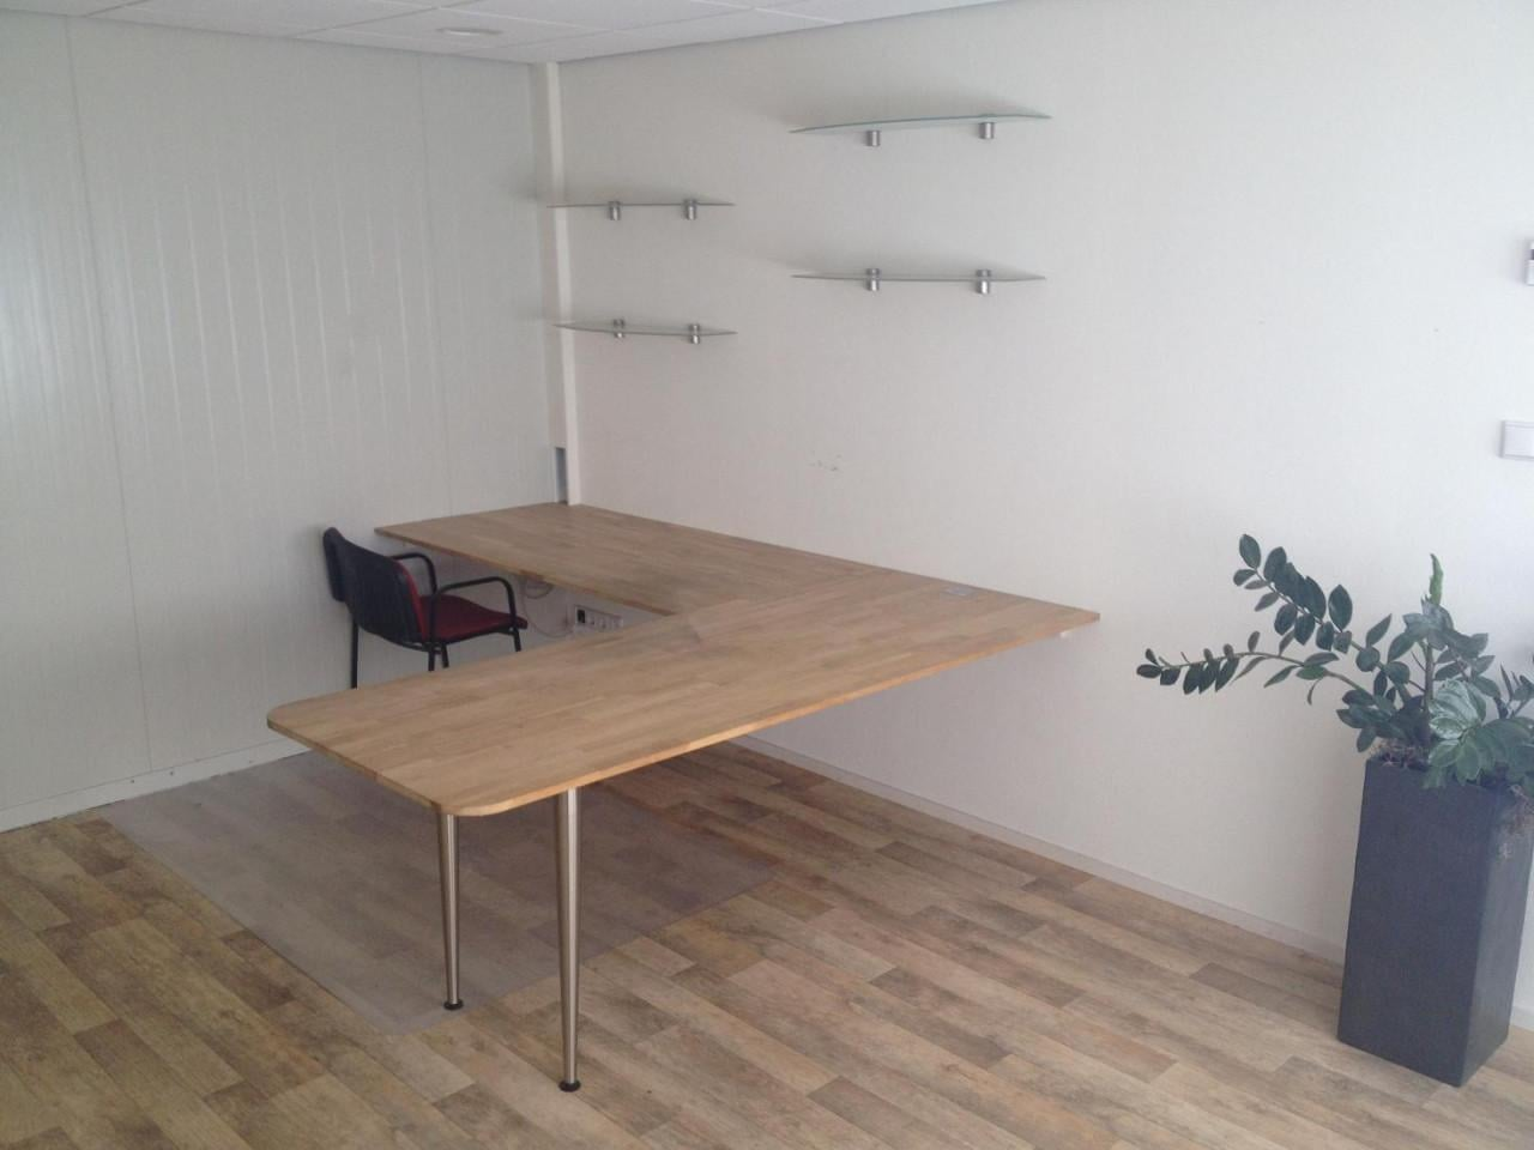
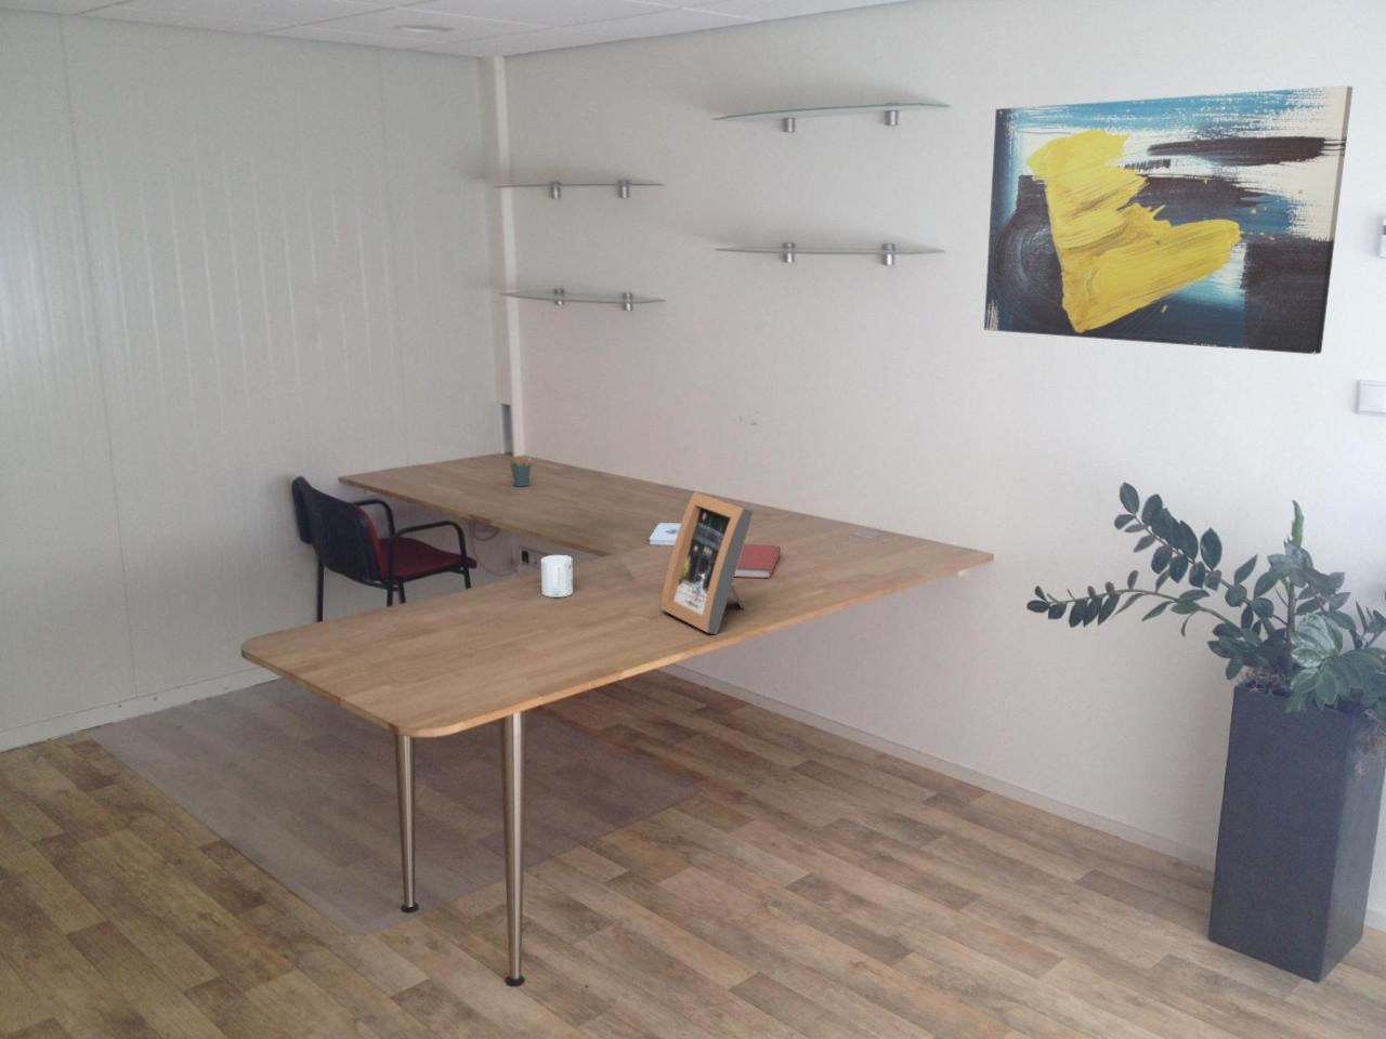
+ mug [540,554,574,598]
+ pen holder [509,452,533,488]
+ book [734,544,781,581]
+ notepad [648,522,681,547]
+ picture frame [659,490,755,635]
+ wall art [983,84,1353,355]
